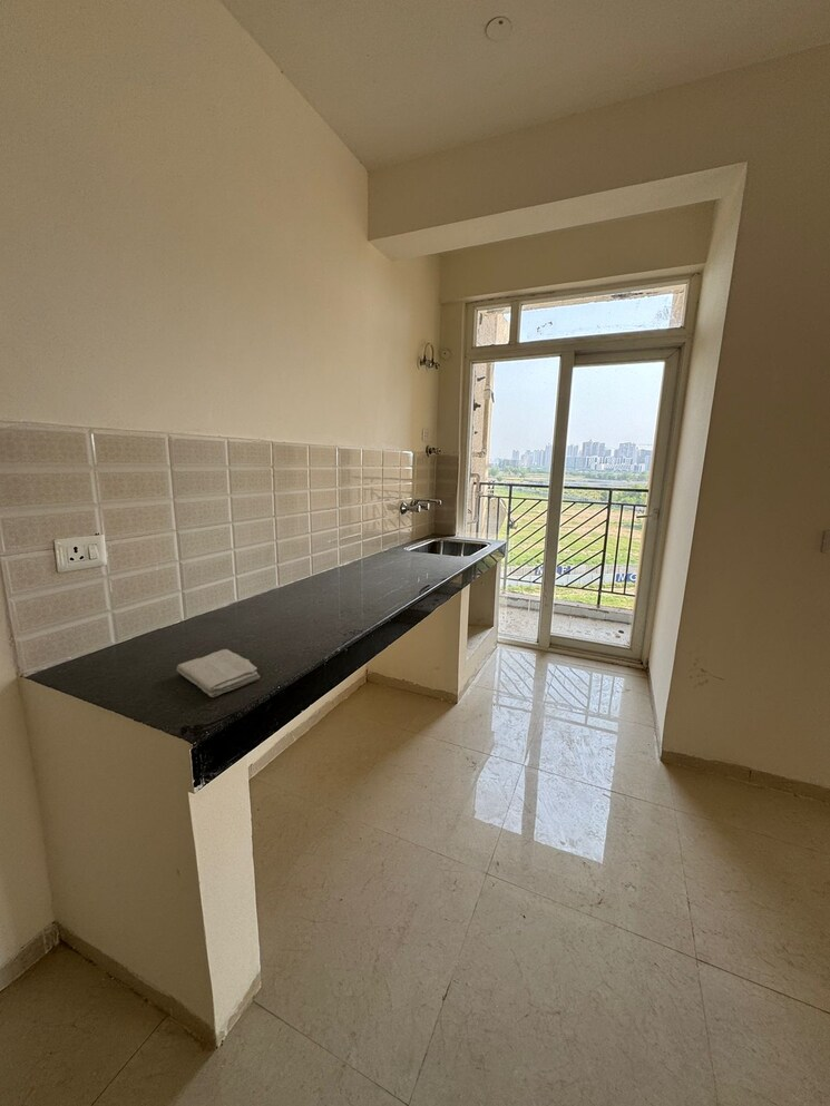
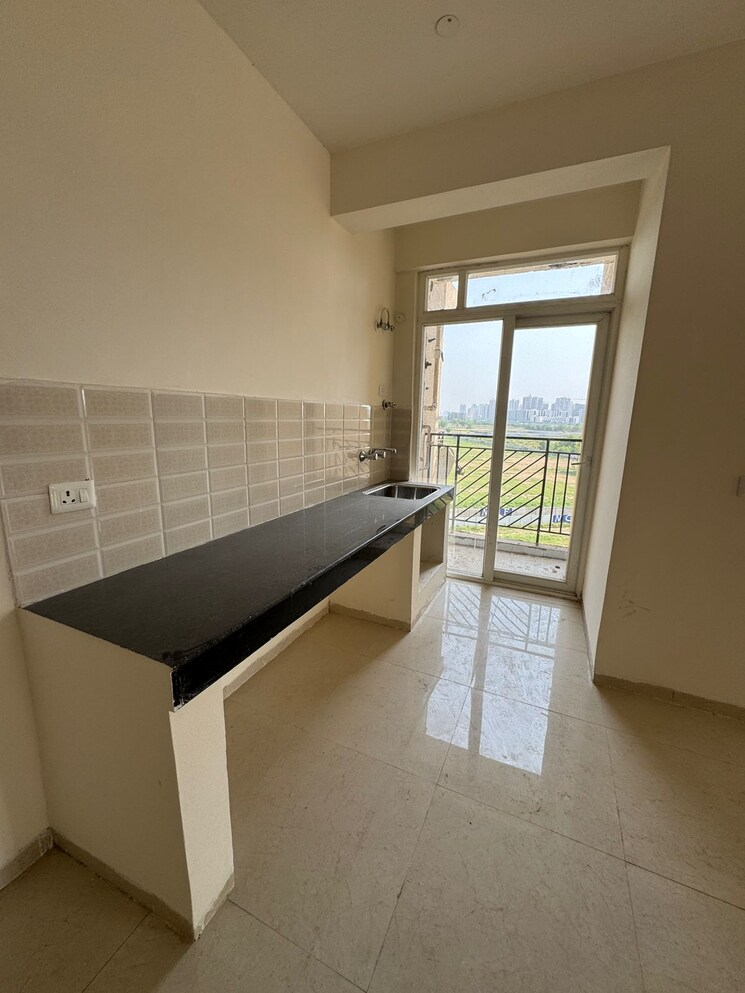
- washcloth [175,648,261,698]
